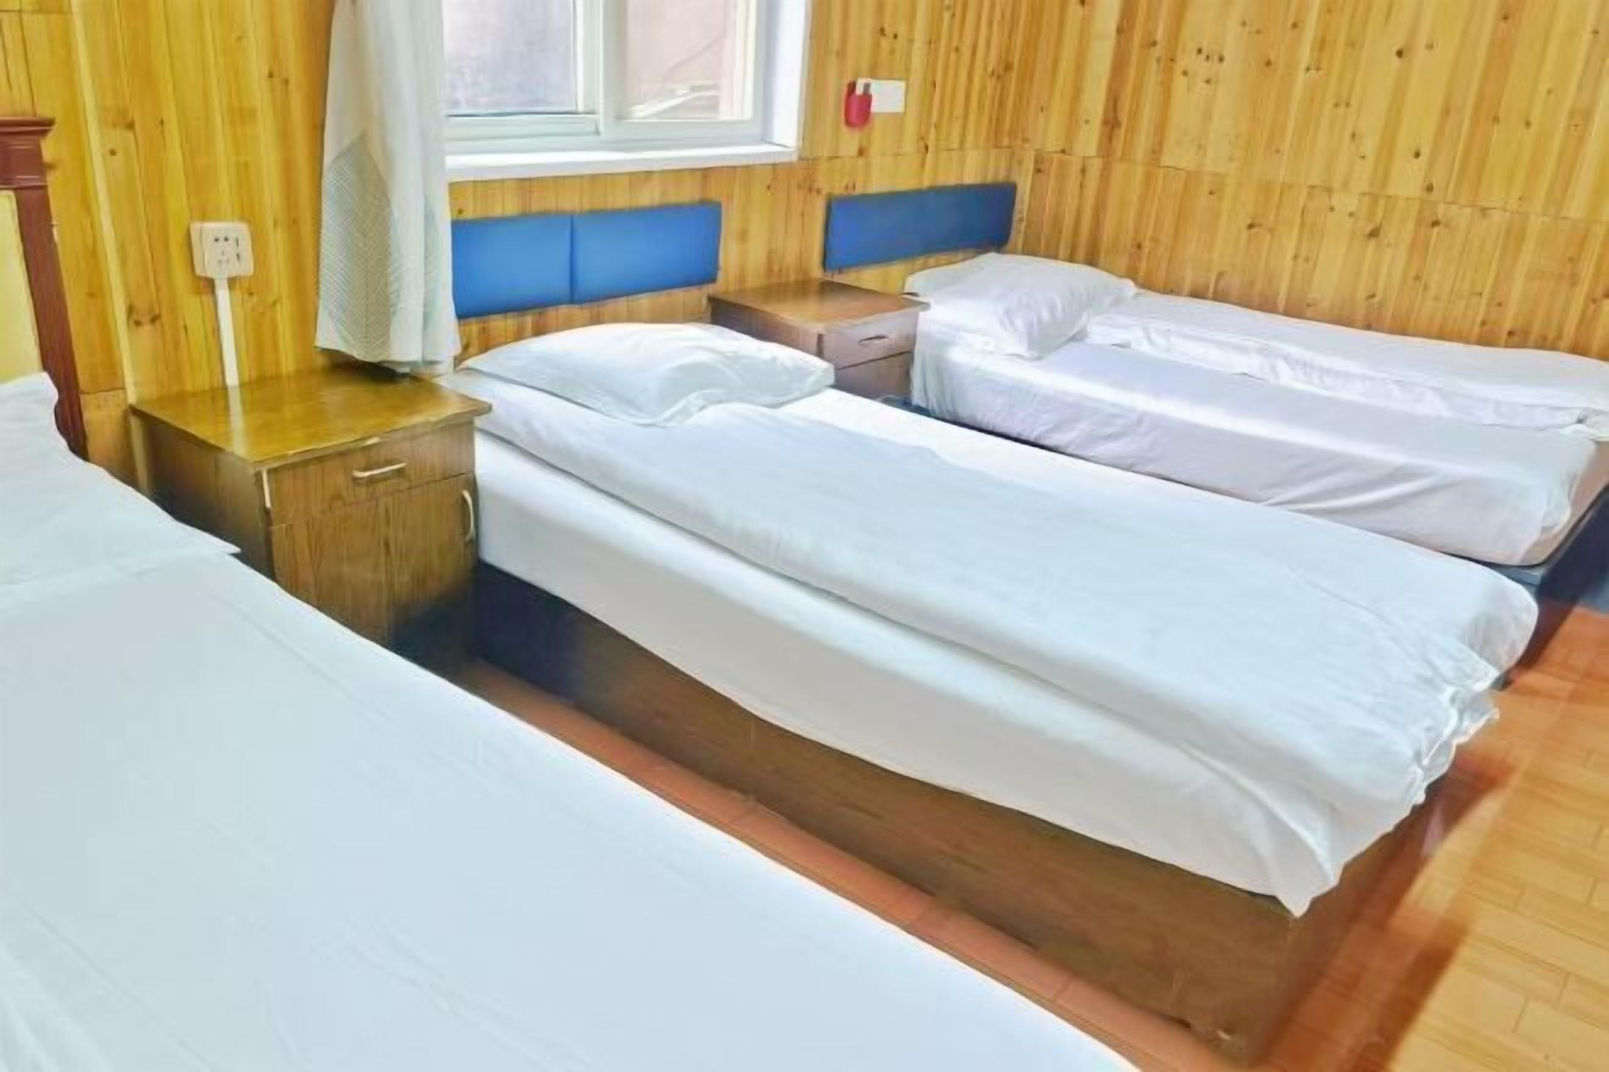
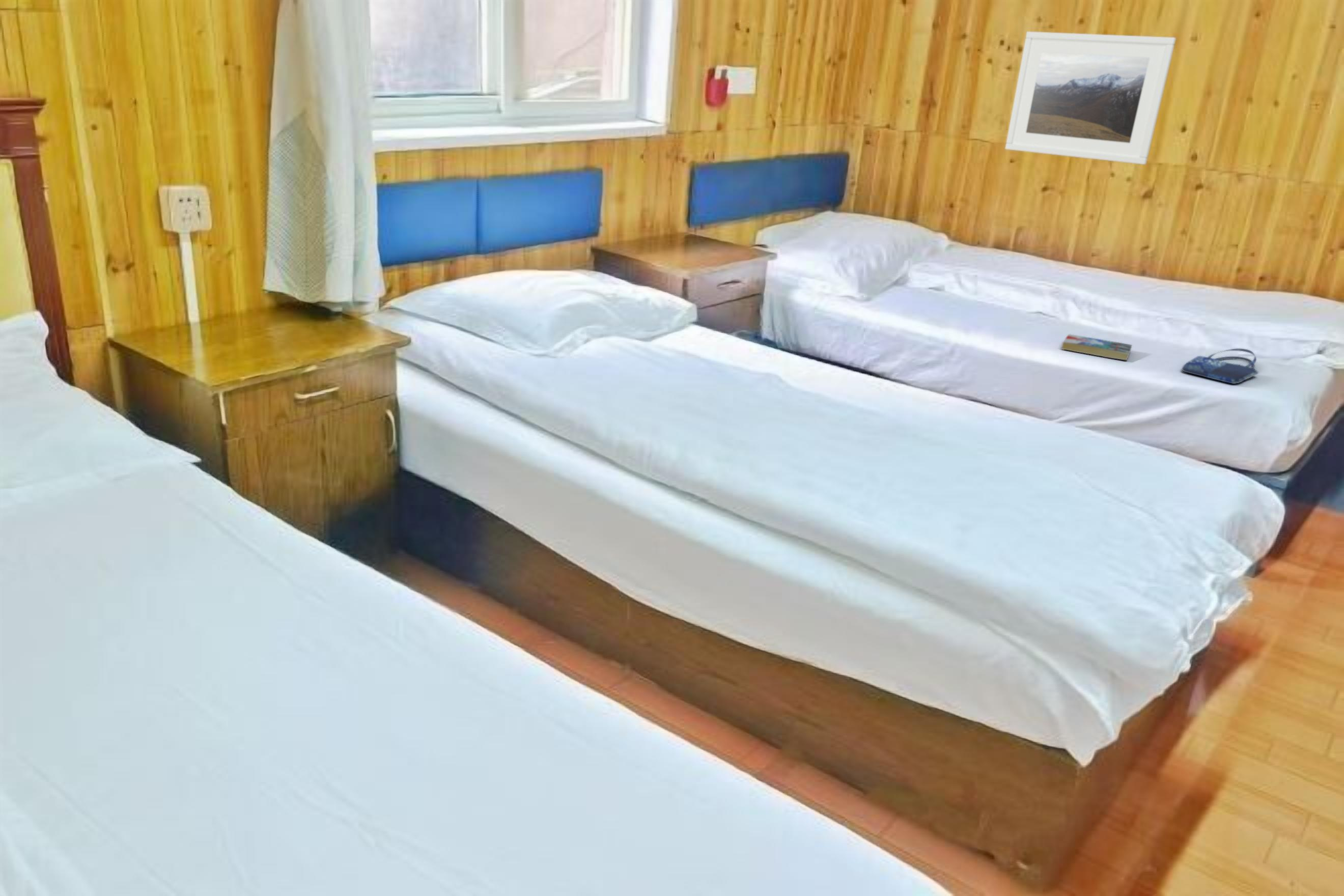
+ shopping bag [1182,348,1259,384]
+ book [1061,333,1133,361]
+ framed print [1004,31,1177,165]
